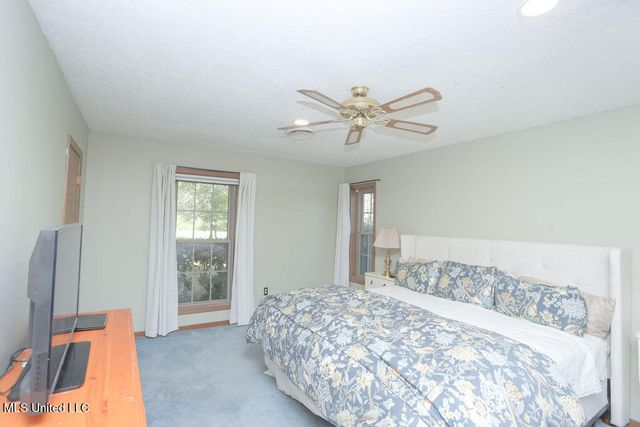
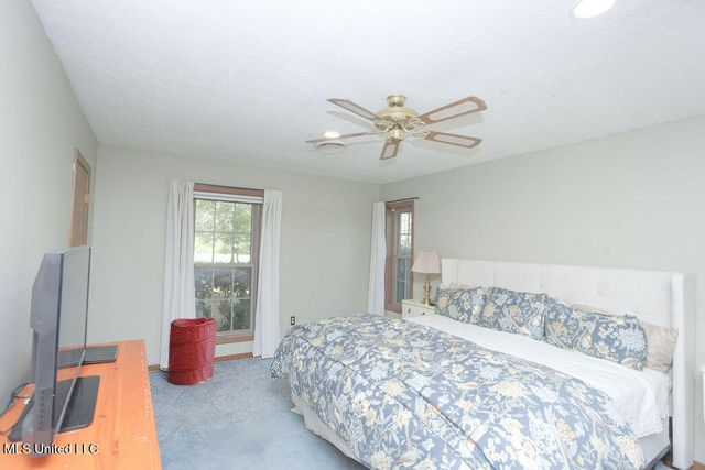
+ laundry hamper [166,317,218,386]
